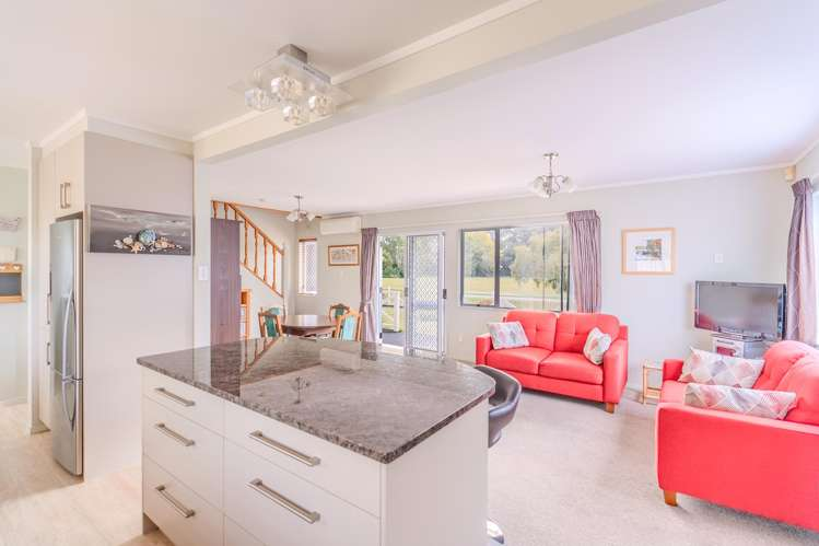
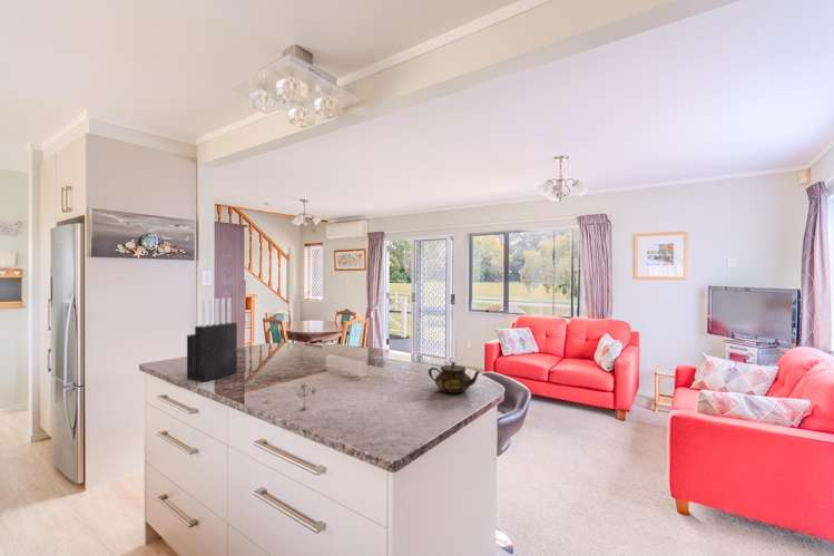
+ teapot [428,361,481,394]
+ knife block [186,296,238,383]
